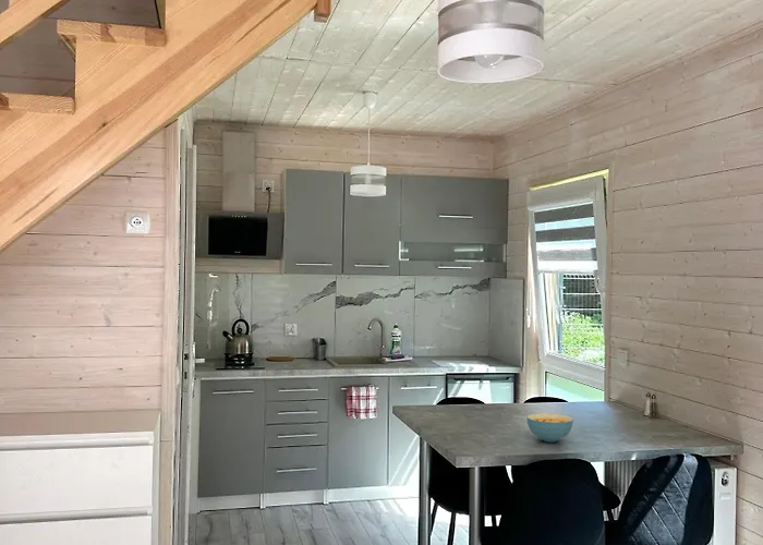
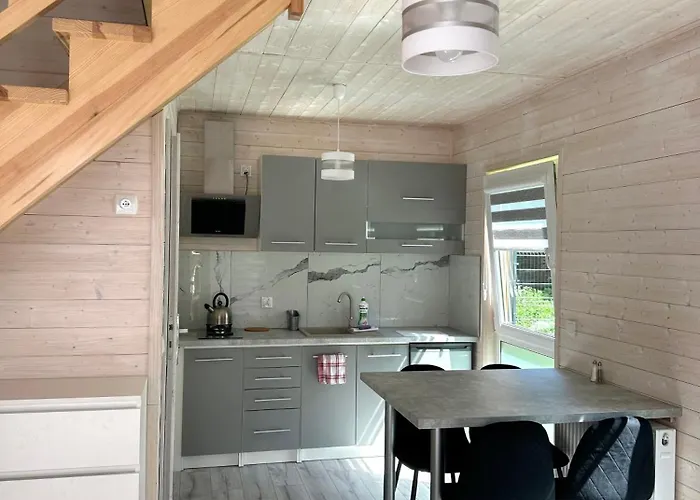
- cereal bowl [525,412,574,443]
